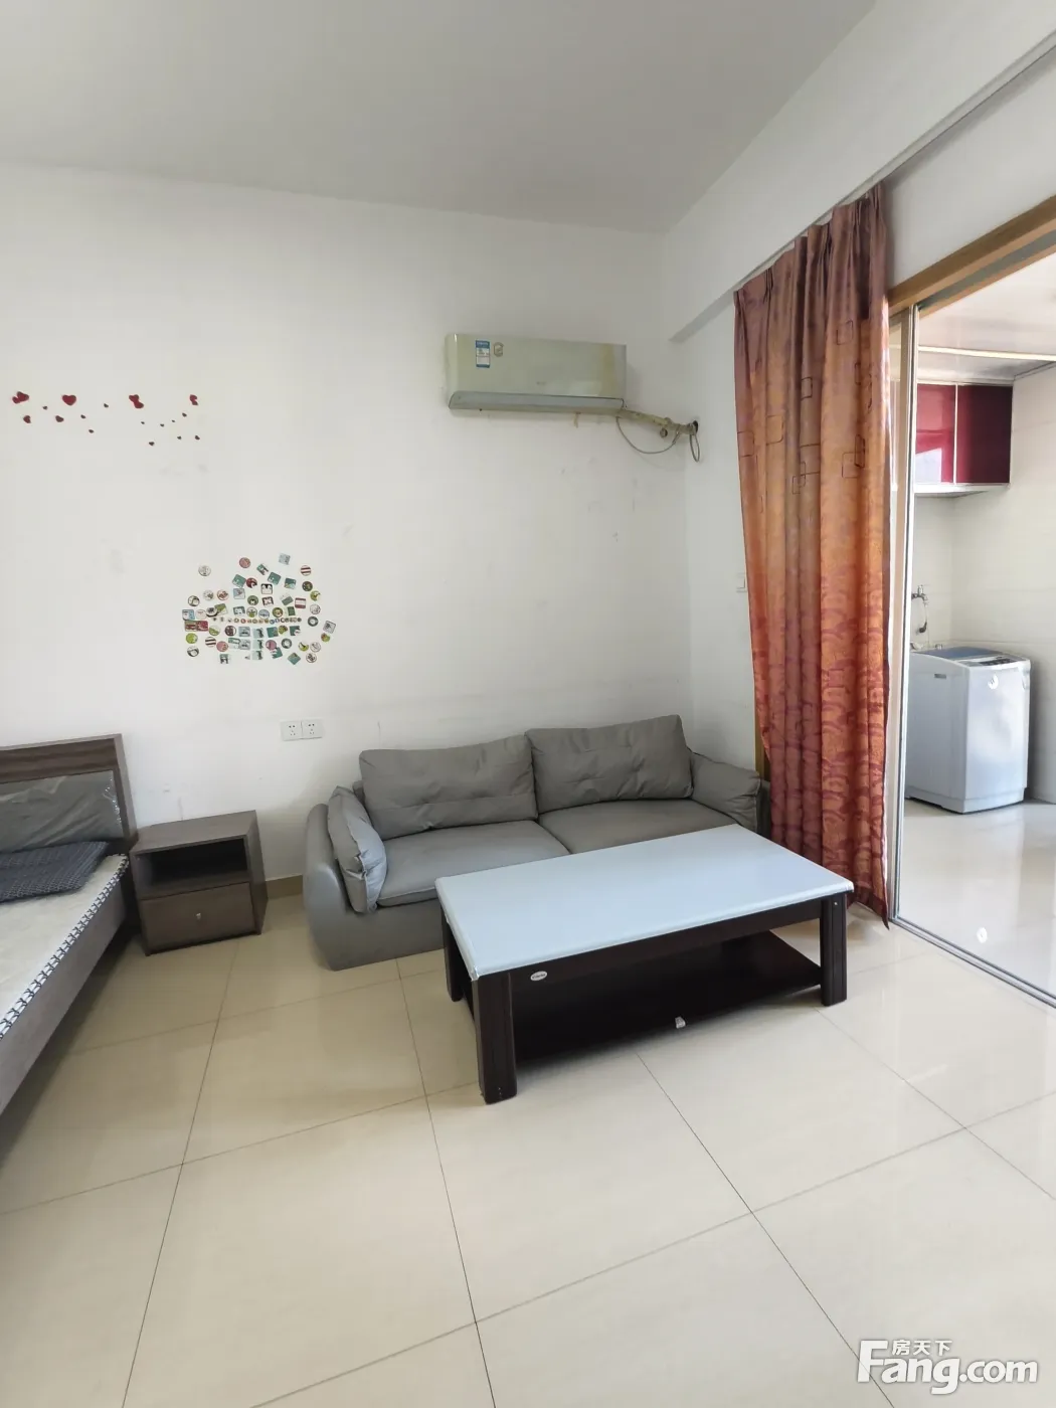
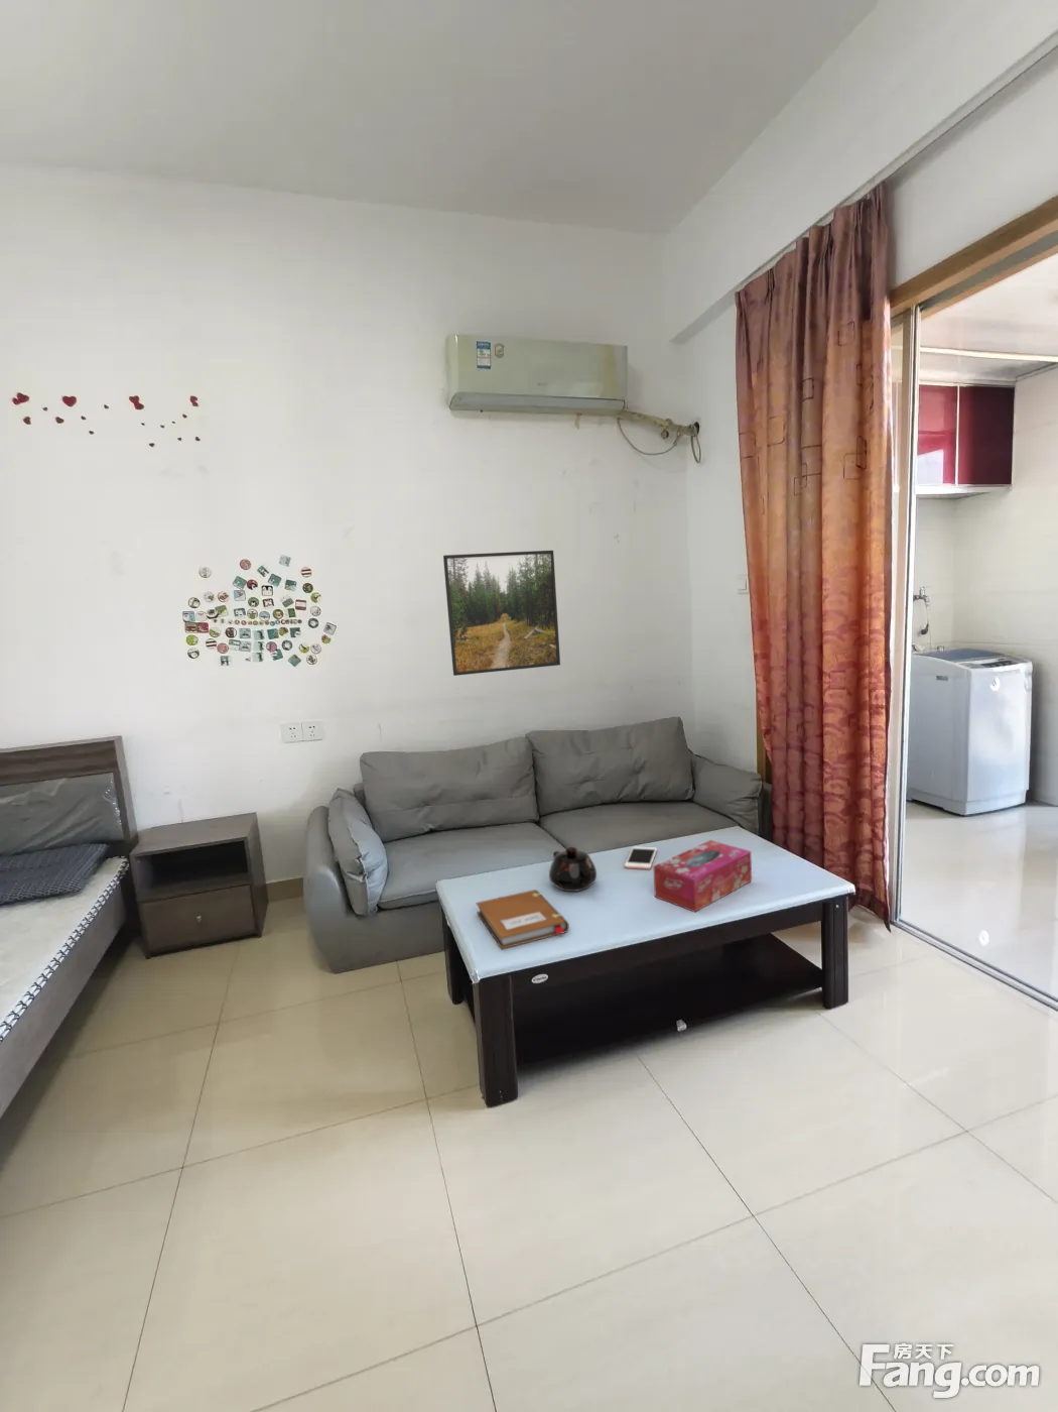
+ cell phone [623,846,658,871]
+ teapot [548,845,598,893]
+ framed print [442,549,561,677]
+ tissue box [652,839,752,913]
+ notebook [476,888,570,951]
